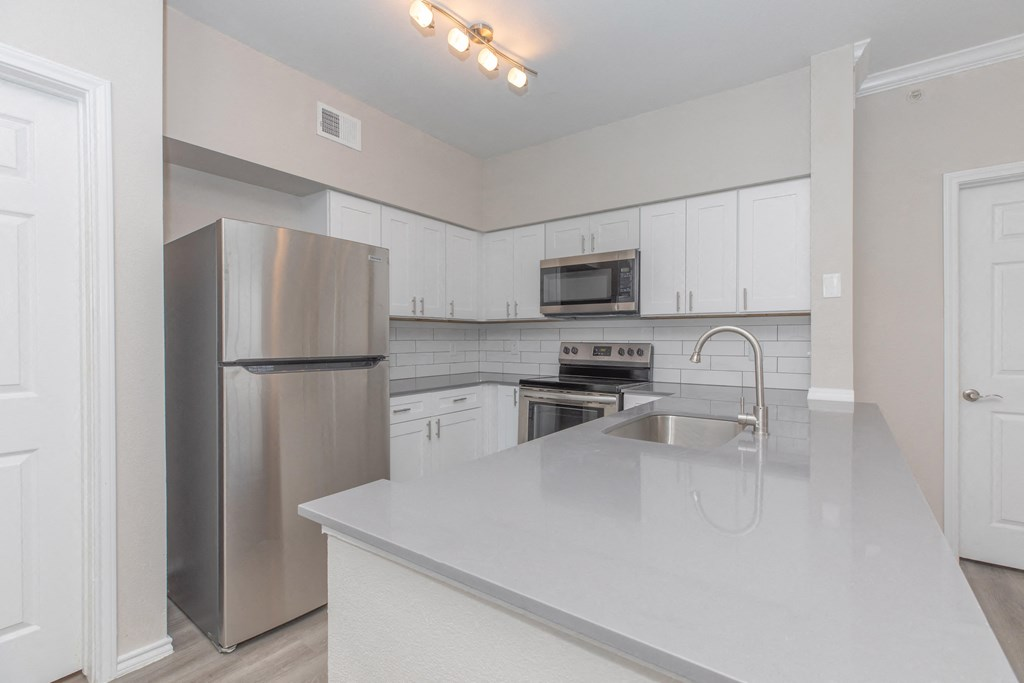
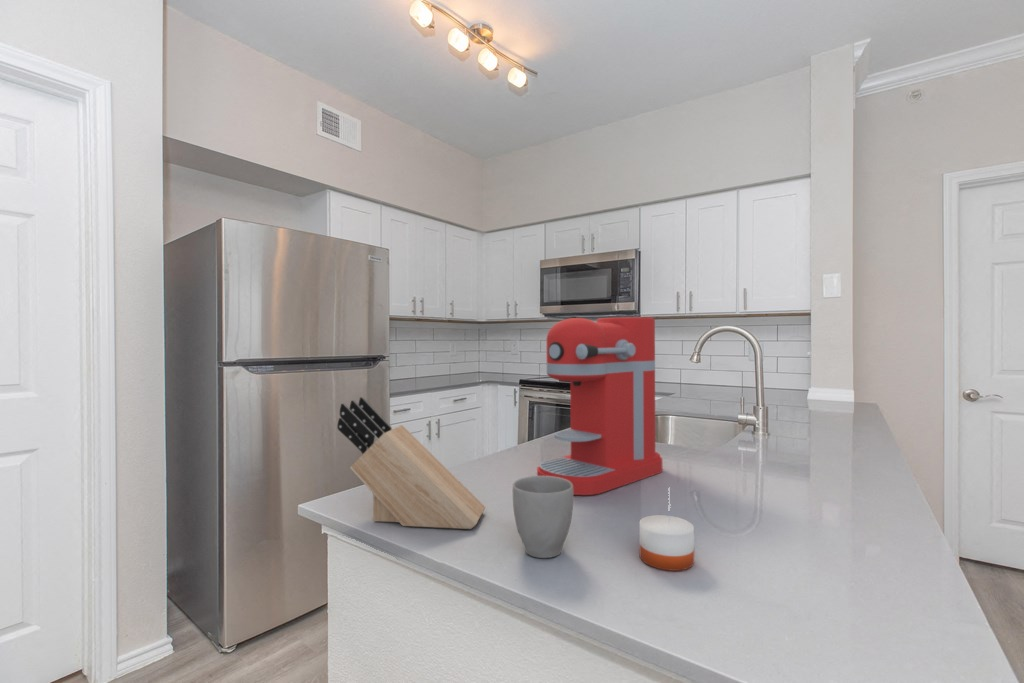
+ coffee maker [536,316,663,496]
+ mug [512,475,574,559]
+ knife block [336,396,486,530]
+ candle [639,512,695,572]
